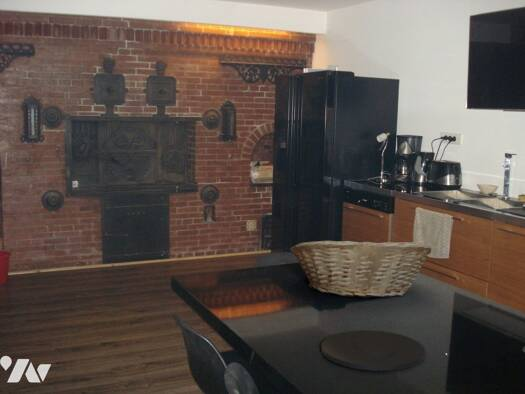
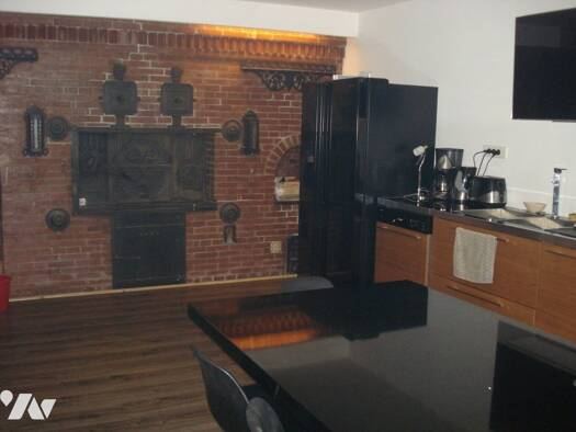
- plate [320,329,426,372]
- fruit basket [289,235,432,299]
